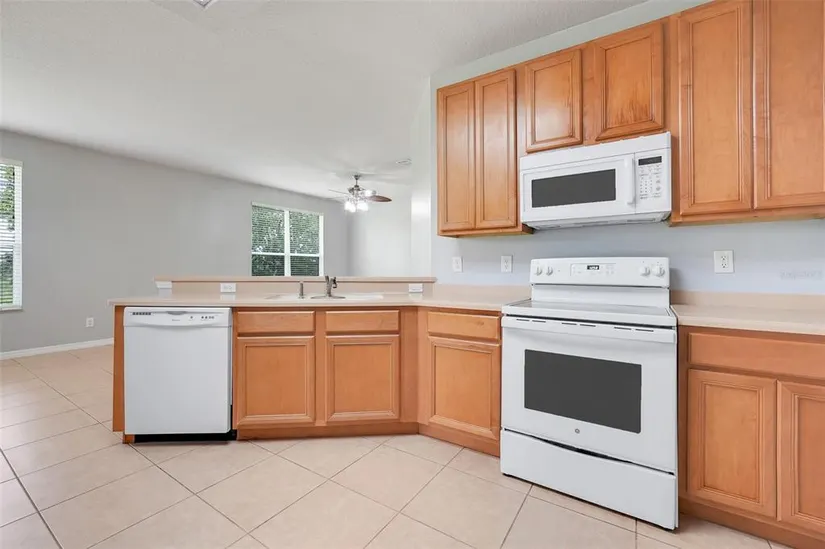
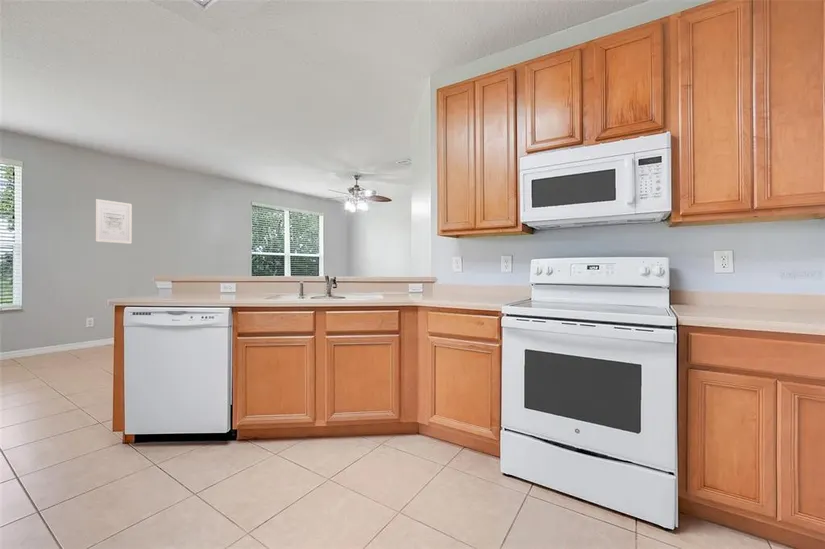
+ wall art [95,198,133,245]
